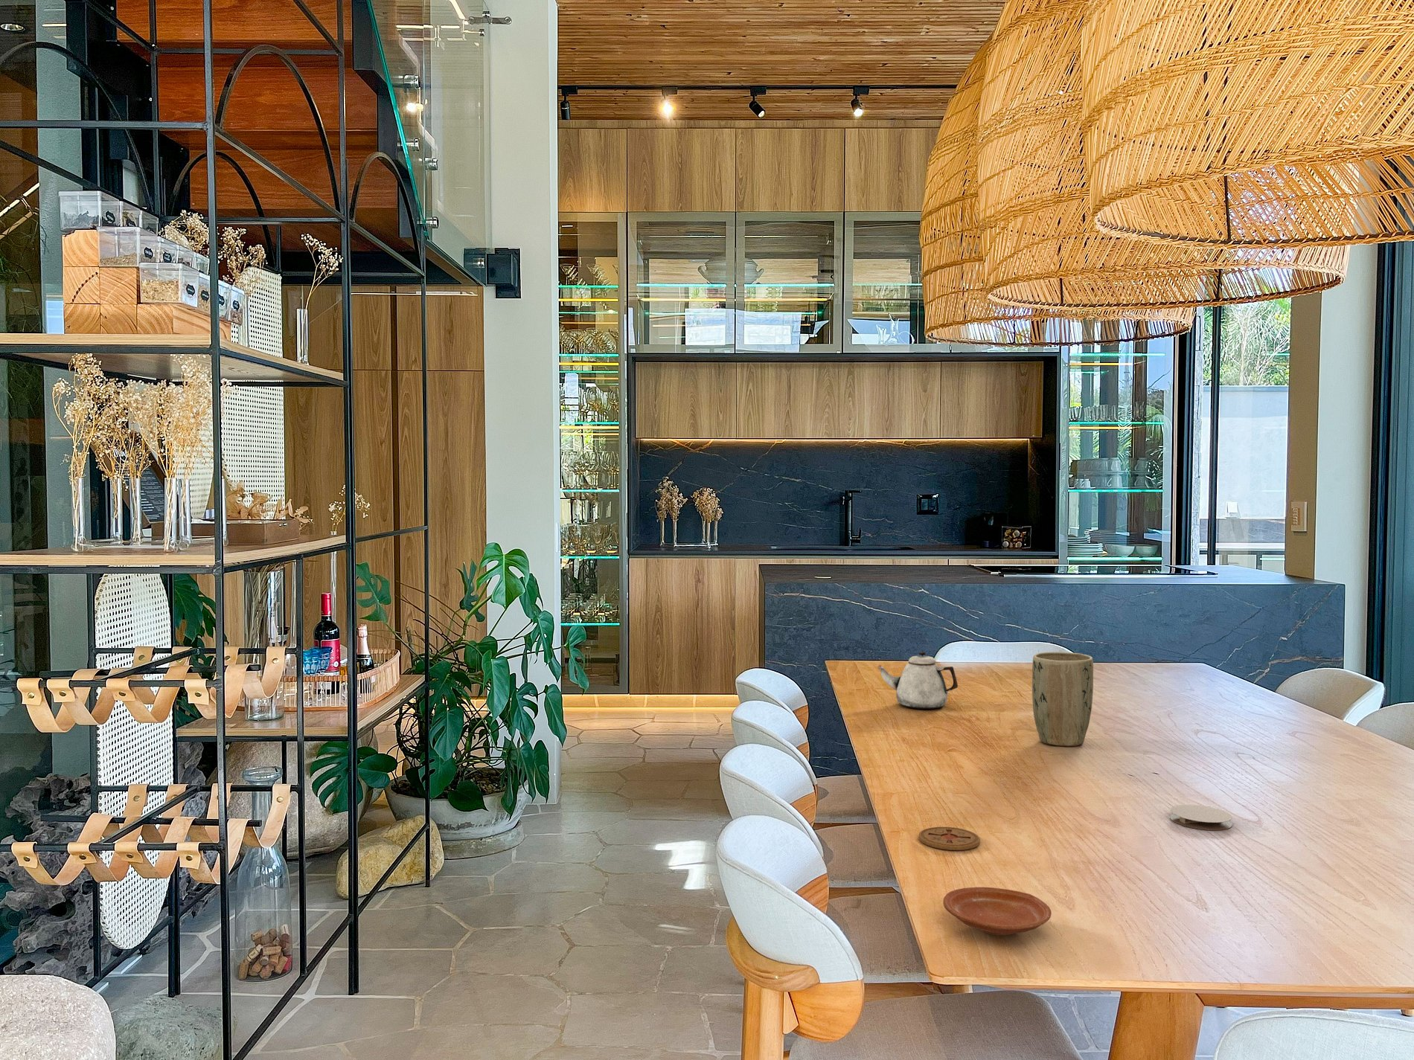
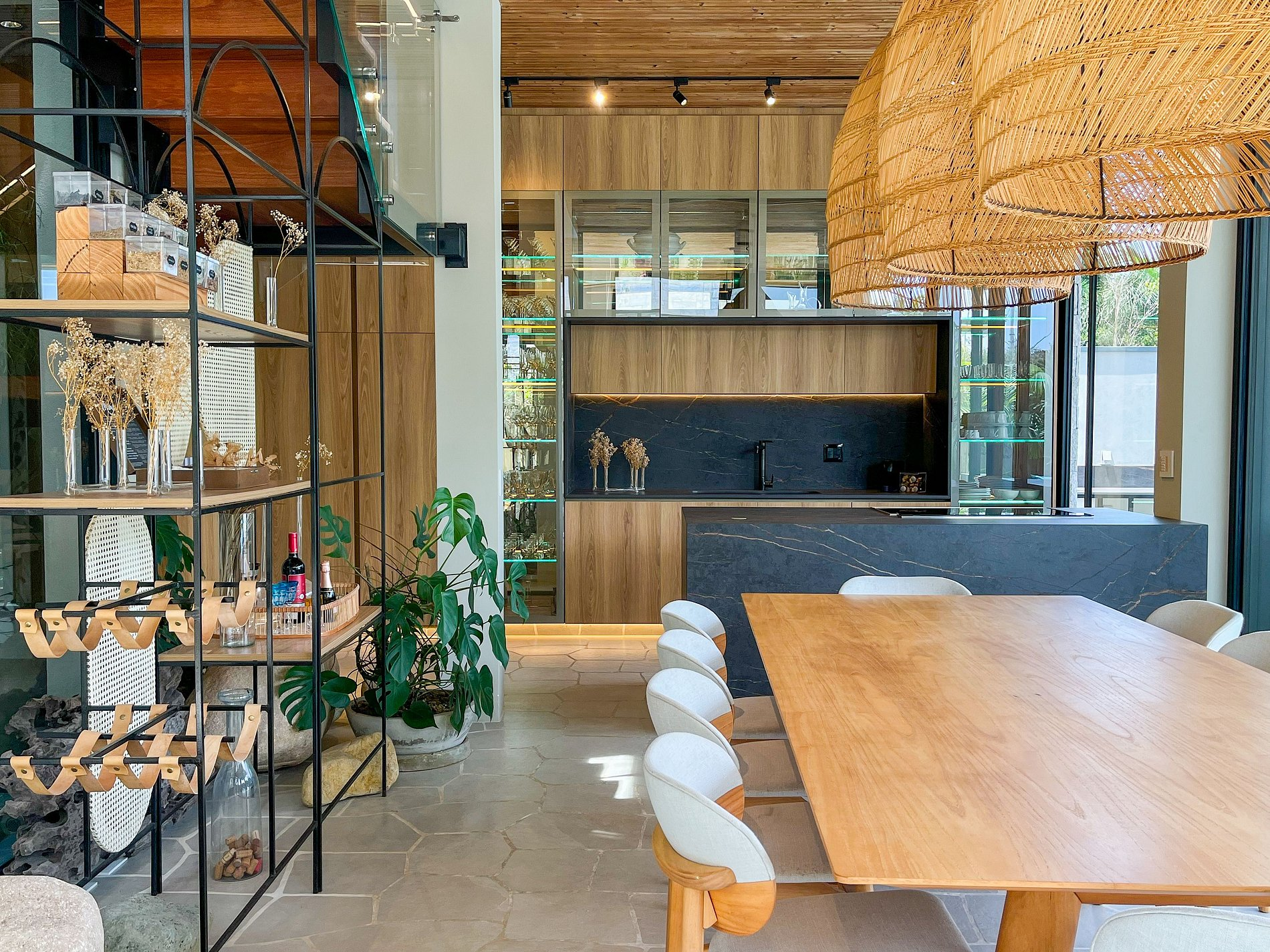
- teapot [876,651,959,709]
- coaster [919,826,981,851]
- coaster [1169,804,1234,831]
- plate [942,886,1052,935]
- plant pot [1031,651,1094,747]
